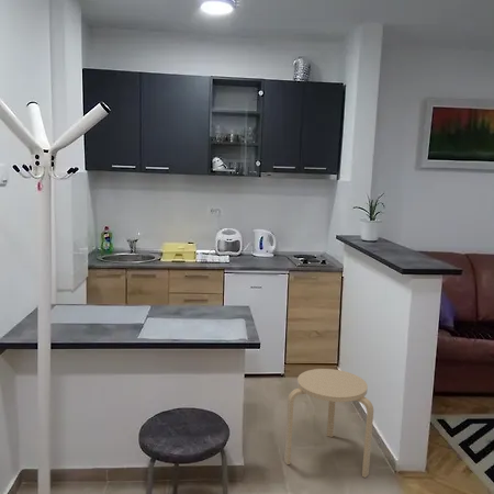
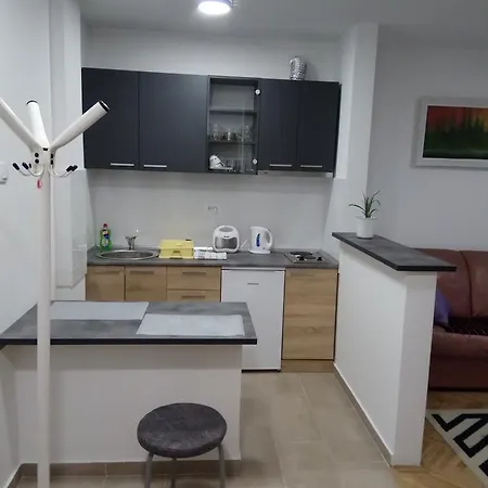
- stool [283,368,374,479]
